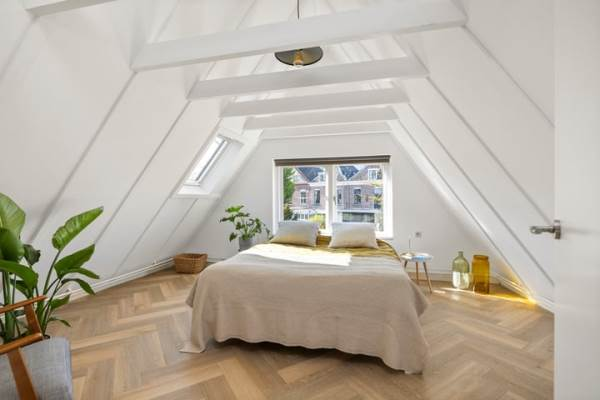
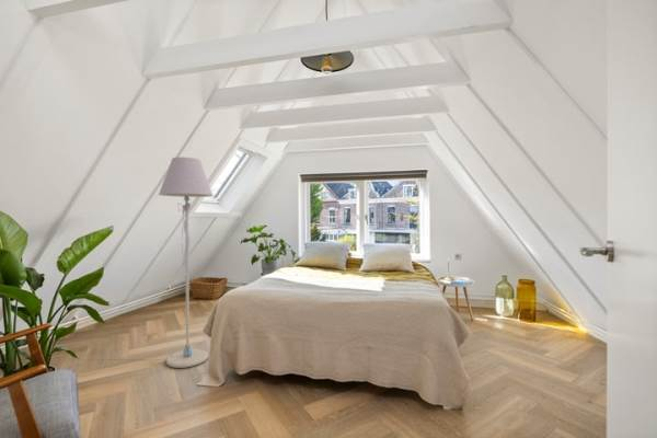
+ floor lamp [157,157,215,369]
